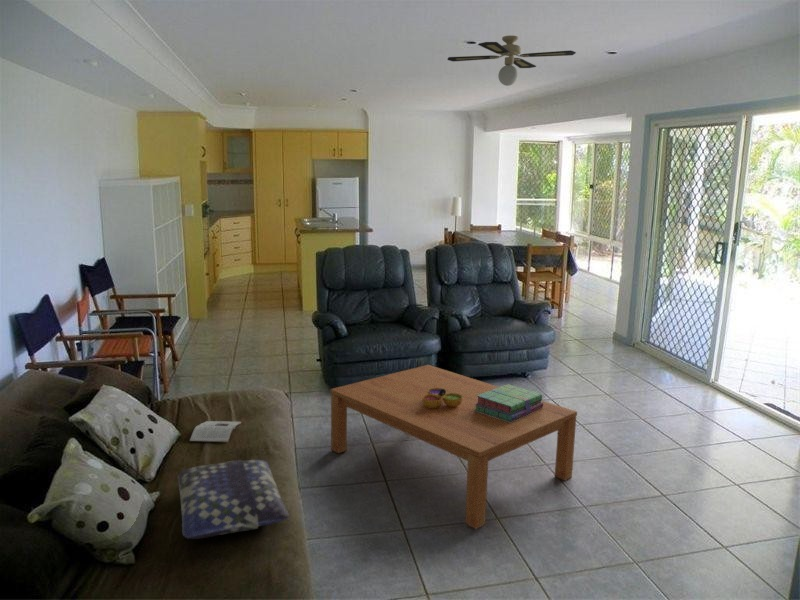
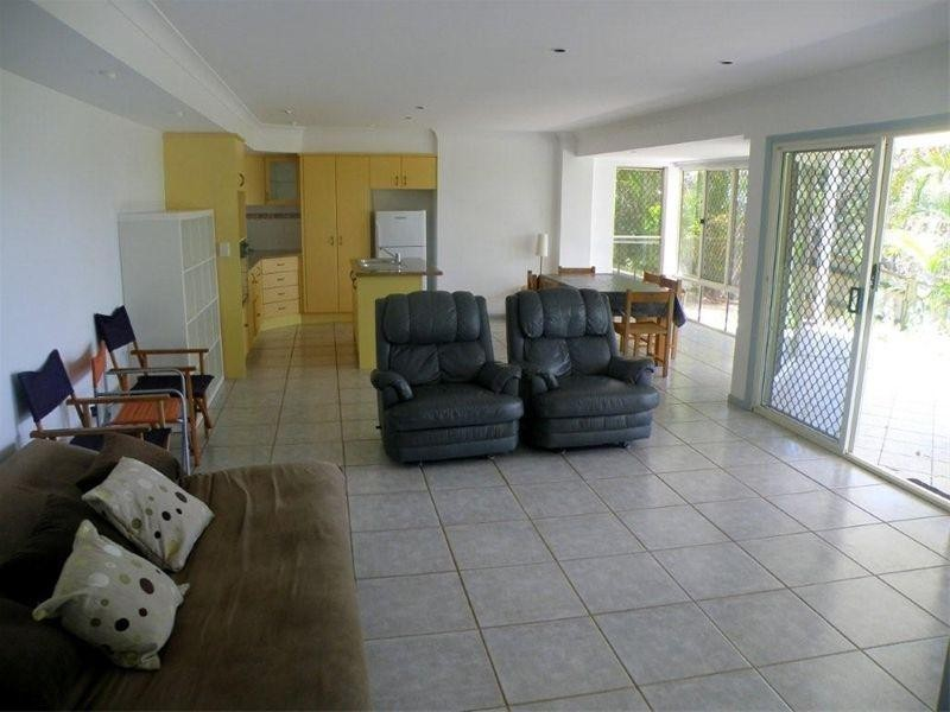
- coffee table [330,364,578,530]
- cushion [177,459,289,540]
- decorative bowl [422,388,463,408]
- ceiling fan [446,35,577,87]
- magazine [189,420,242,443]
- stack of books [474,383,544,422]
